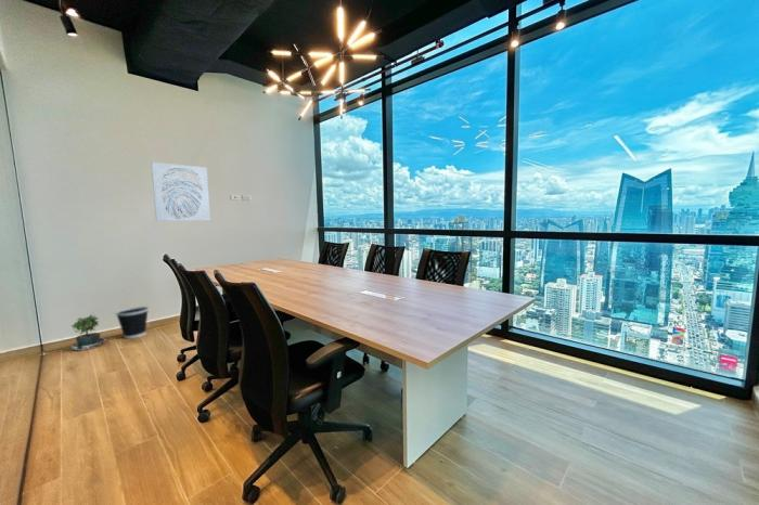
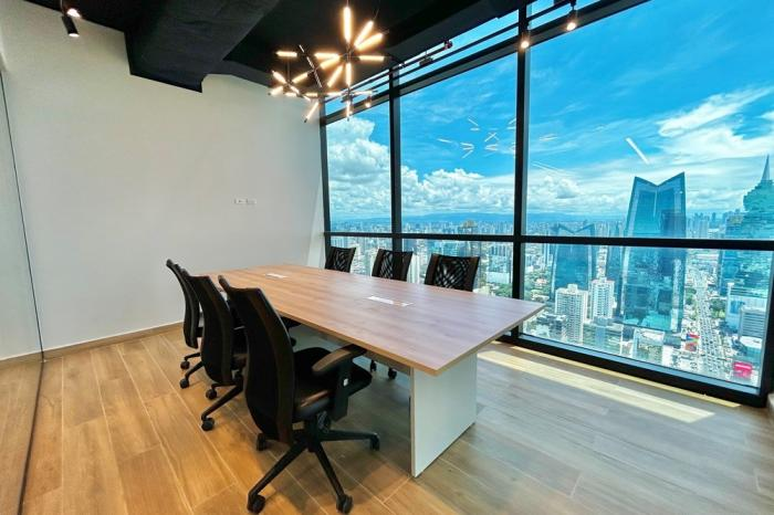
- potted plant [68,313,107,357]
- wall art [150,160,211,222]
- wastebasket [115,306,150,339]
